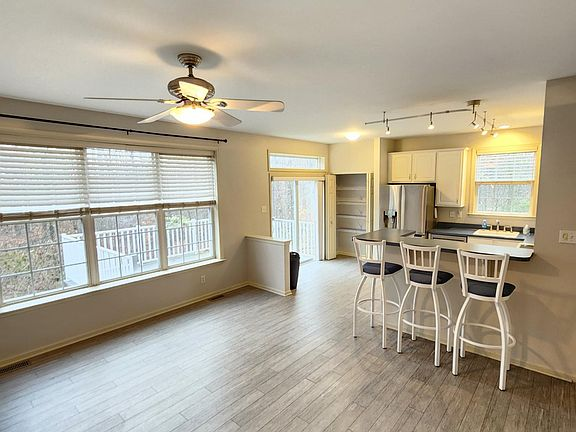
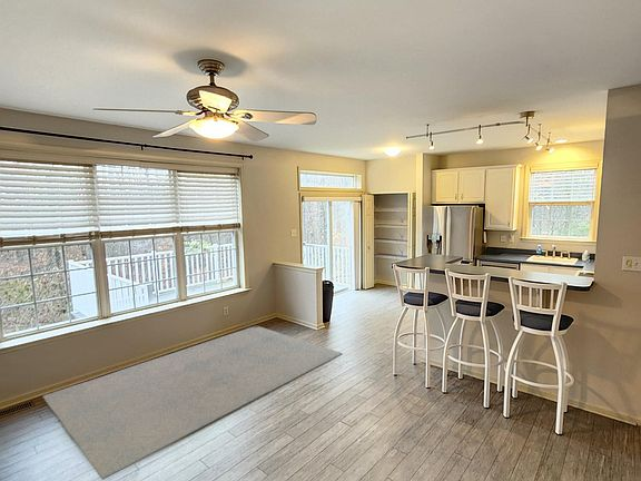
+ rug [41,325,343,481]
